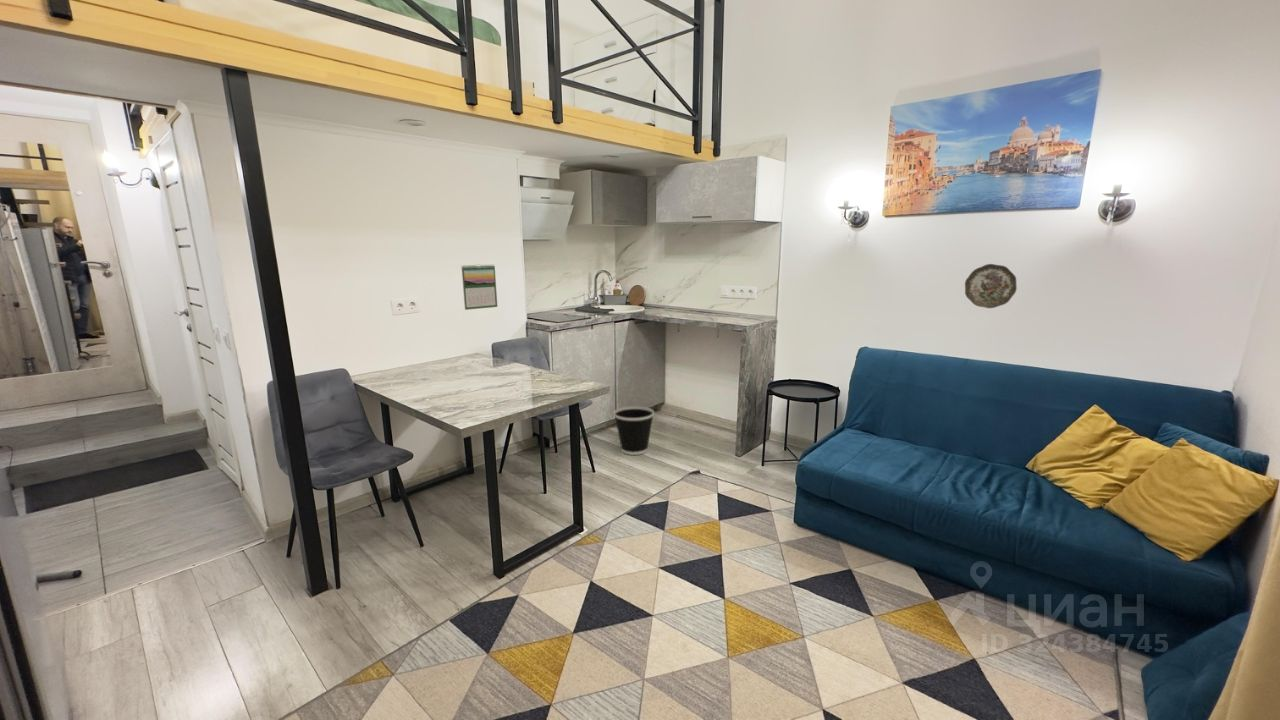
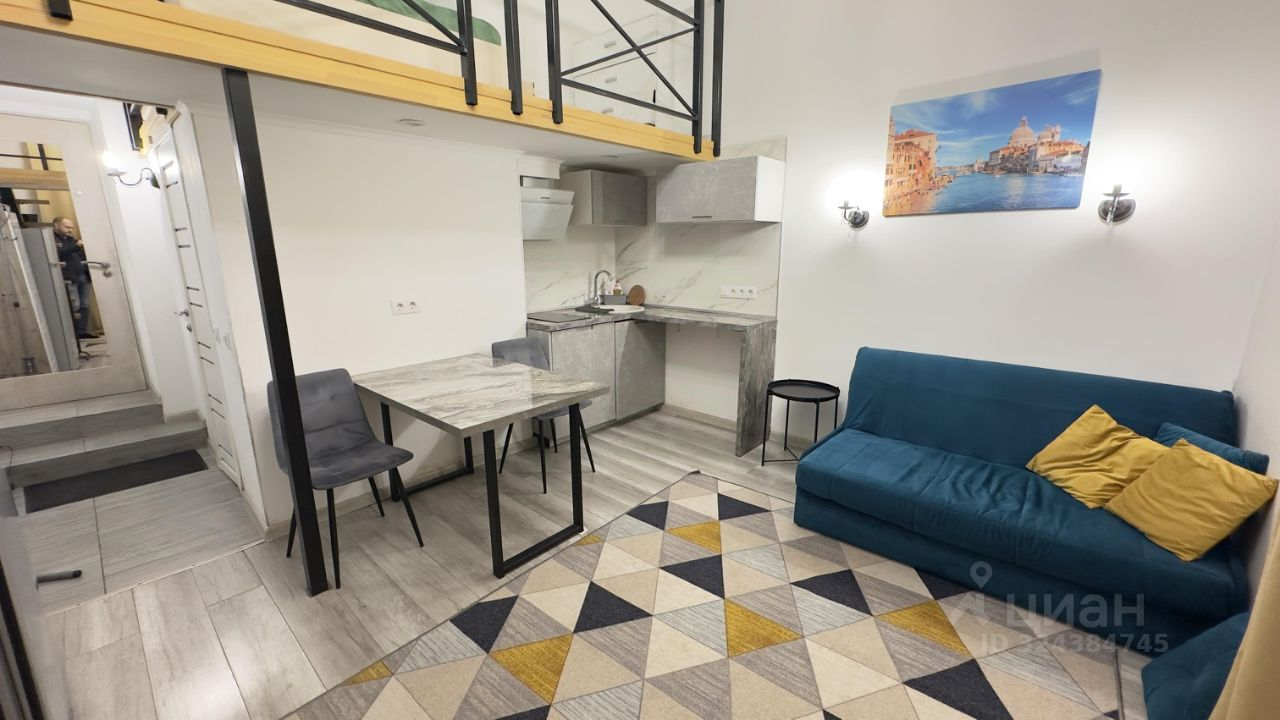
- wastebasket [613,405,655,456]
- calendar [461,263,498,311]
- decorative plate [964,263,1018,309]
